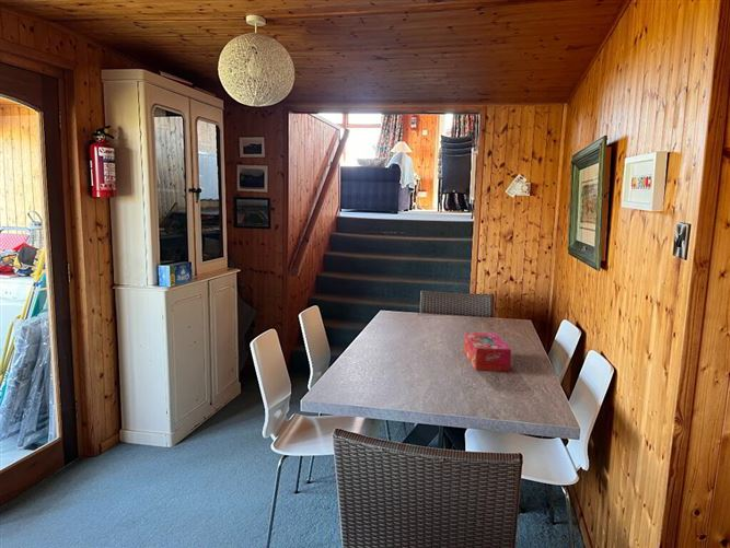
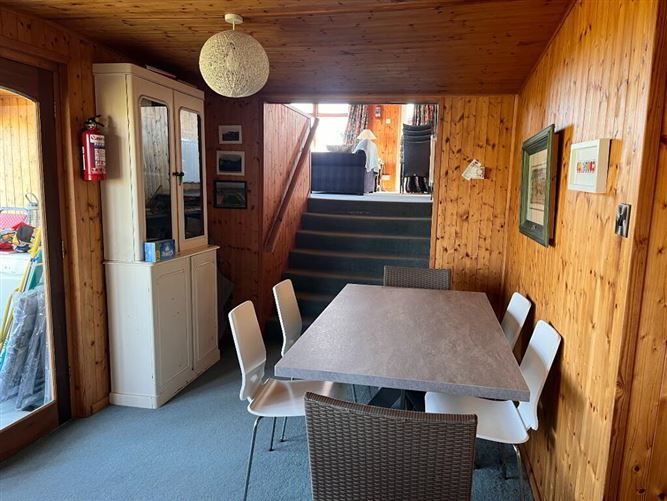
- tissue box [463,331,512,372]
